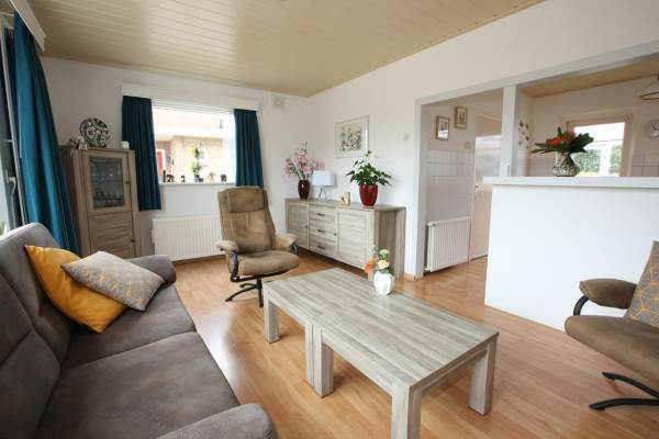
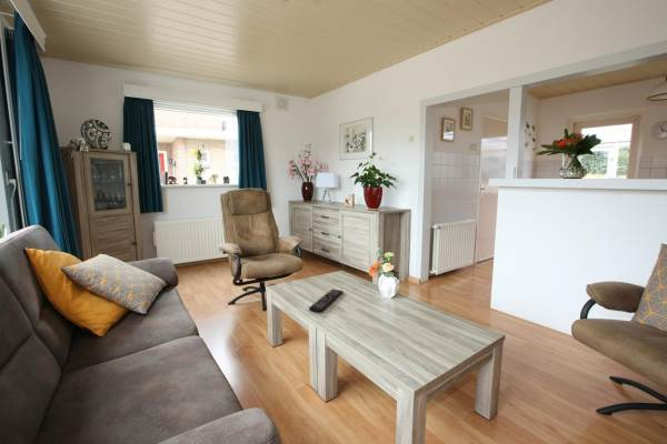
+ remote control [308,289,345,313]
